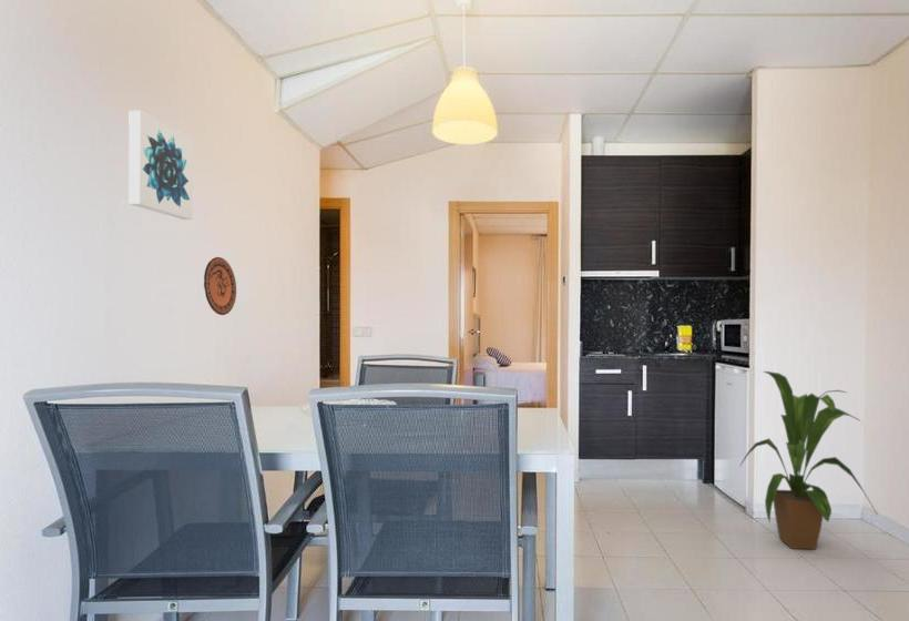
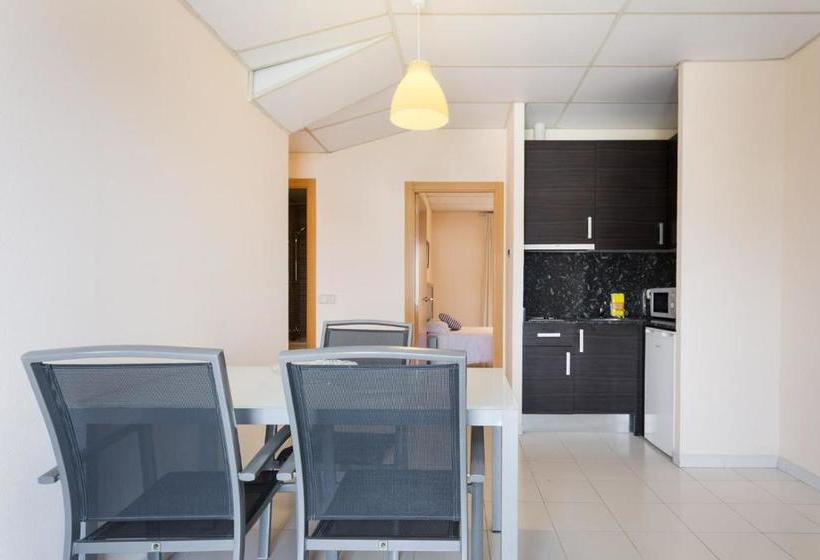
- wall art [127,110,194,221]
- house plant [738,370,879,551]
- decorative plate [203,256,237,316]
